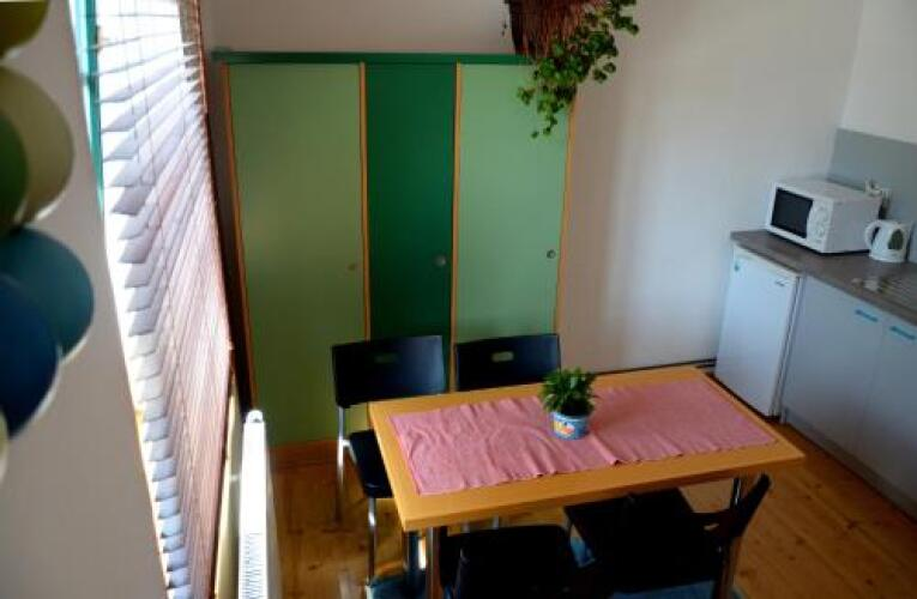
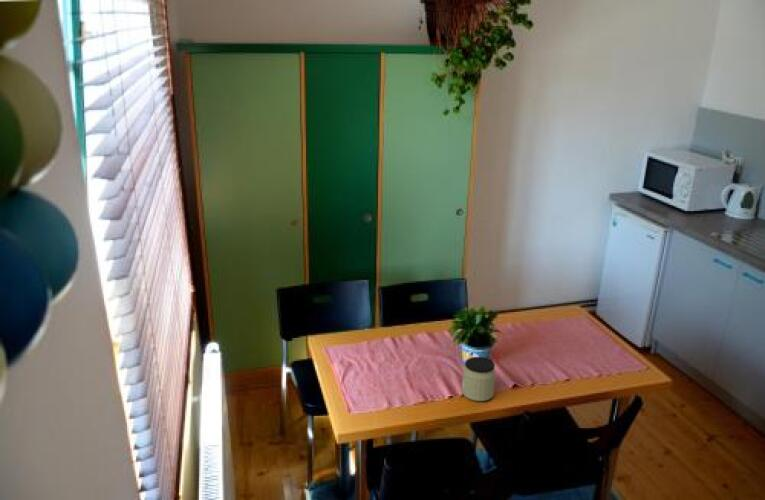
+ jar [461,356,497,402]
